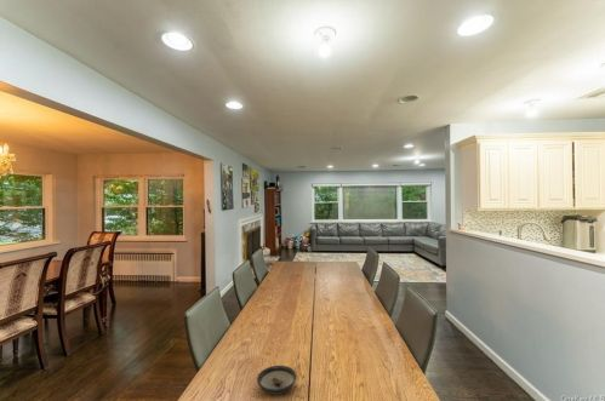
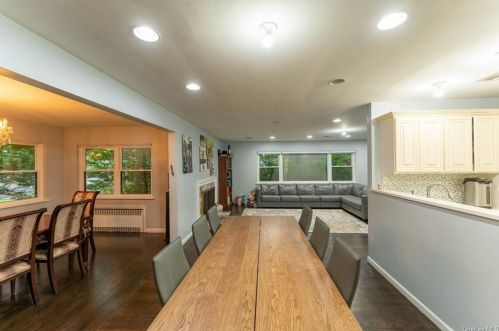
- saucer [256,365,298,395]
